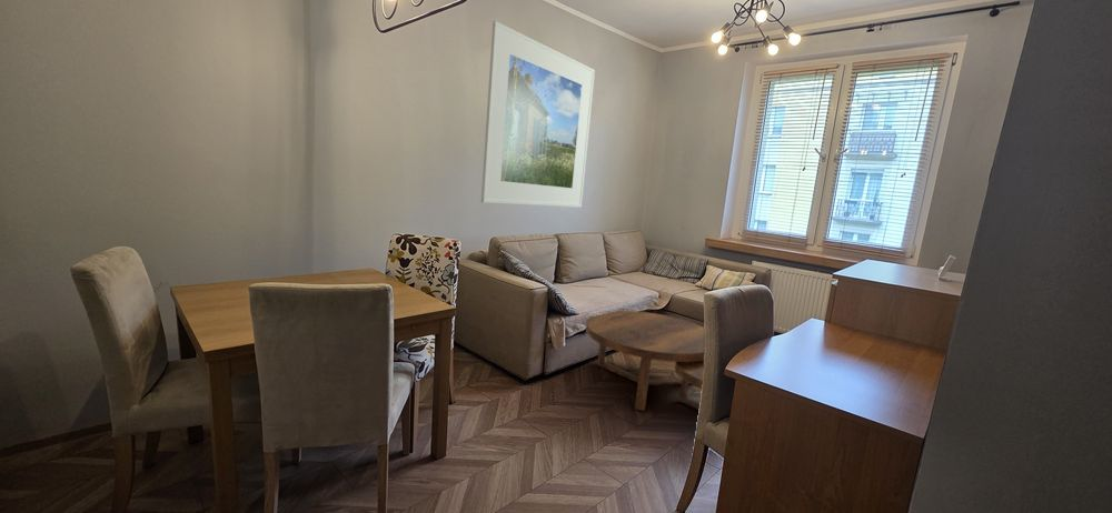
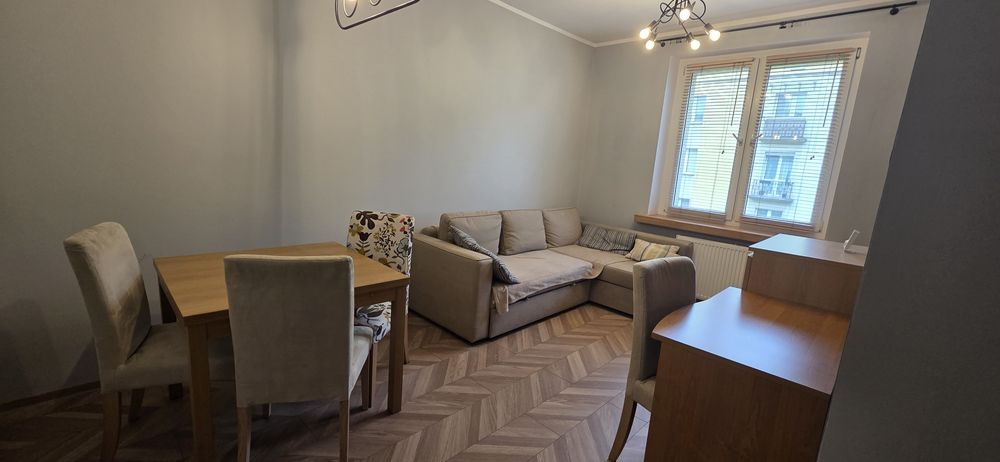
- coffee table [585,310,705,412]
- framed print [480,20,596,209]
